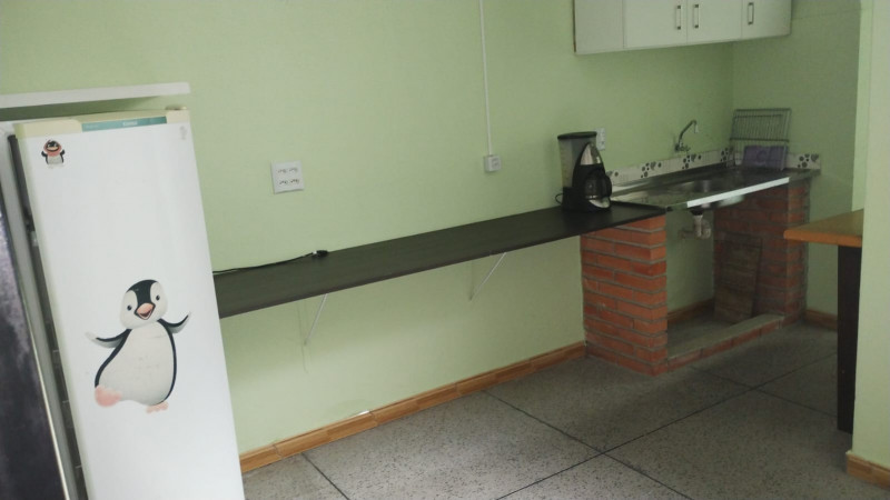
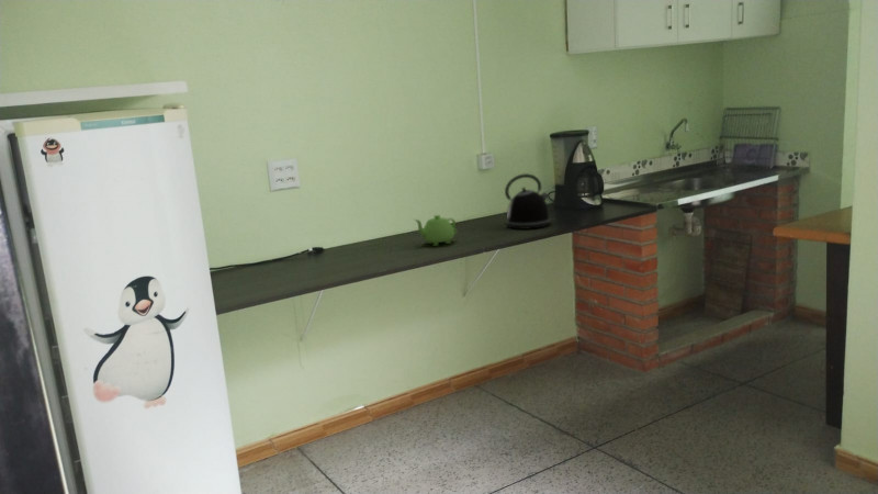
+ kettle [504,172,552,231]
+ teapot [414,214,459,247]
